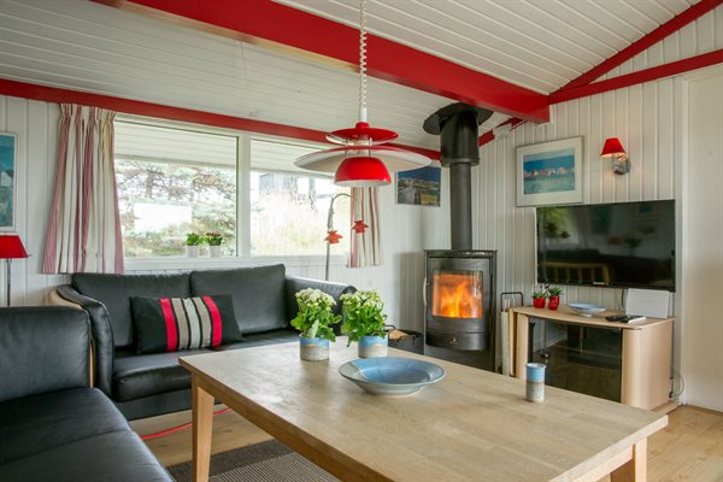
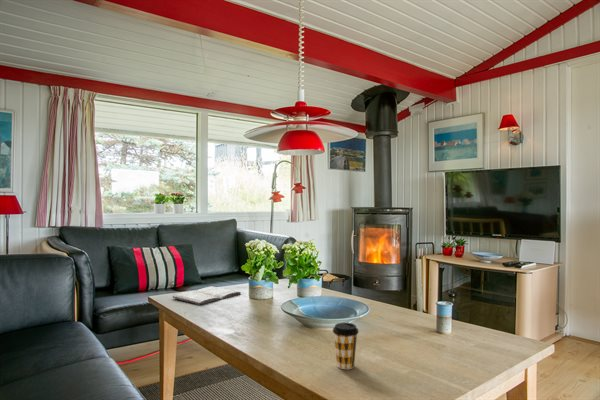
+ magazine [172,285,242,306]
+ coffee cup [332,322,360,370]
